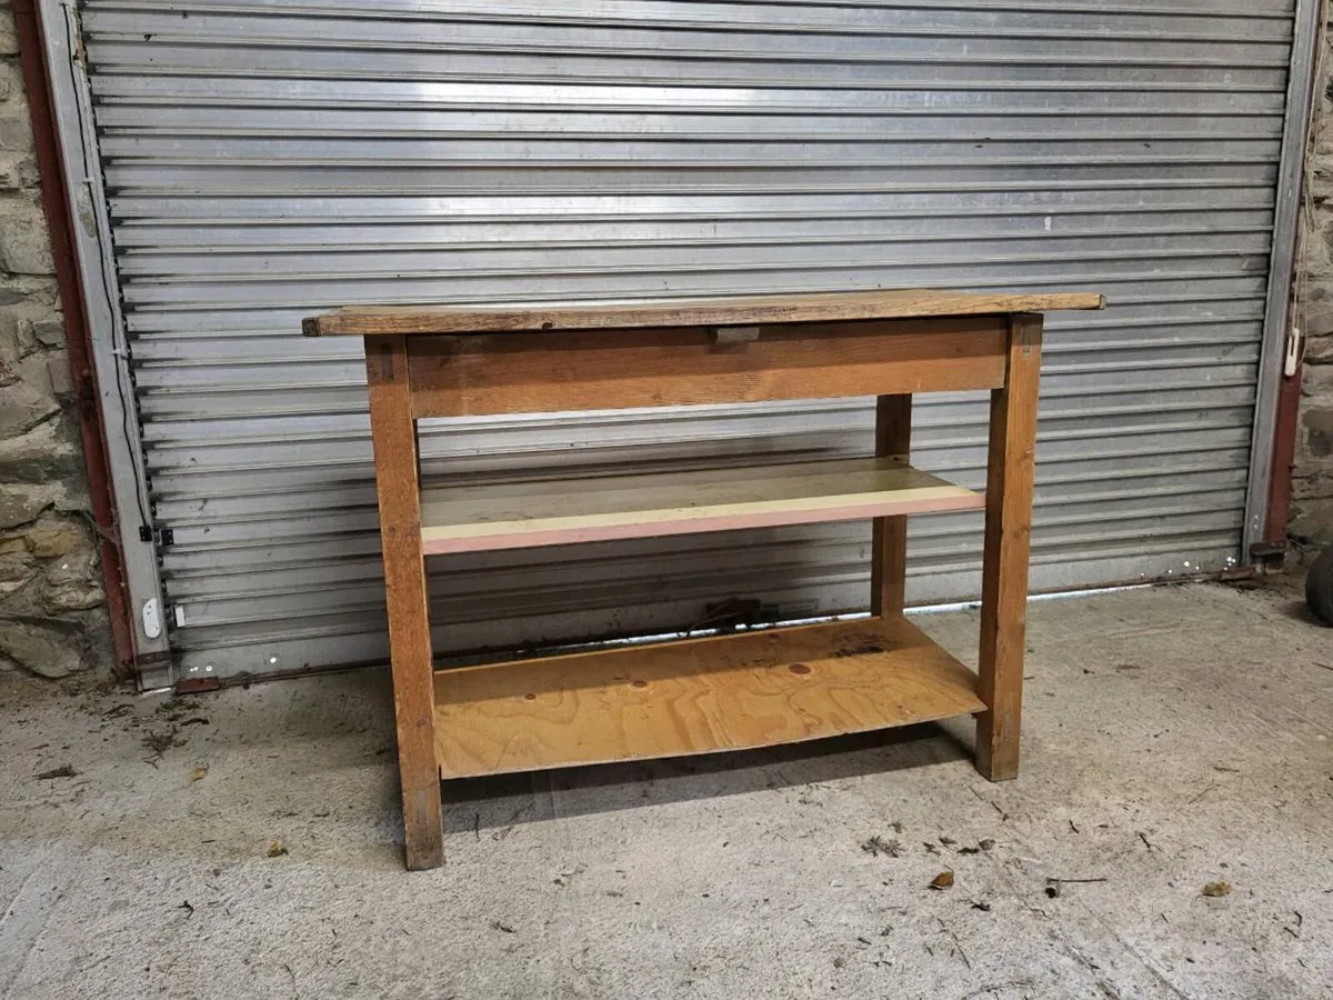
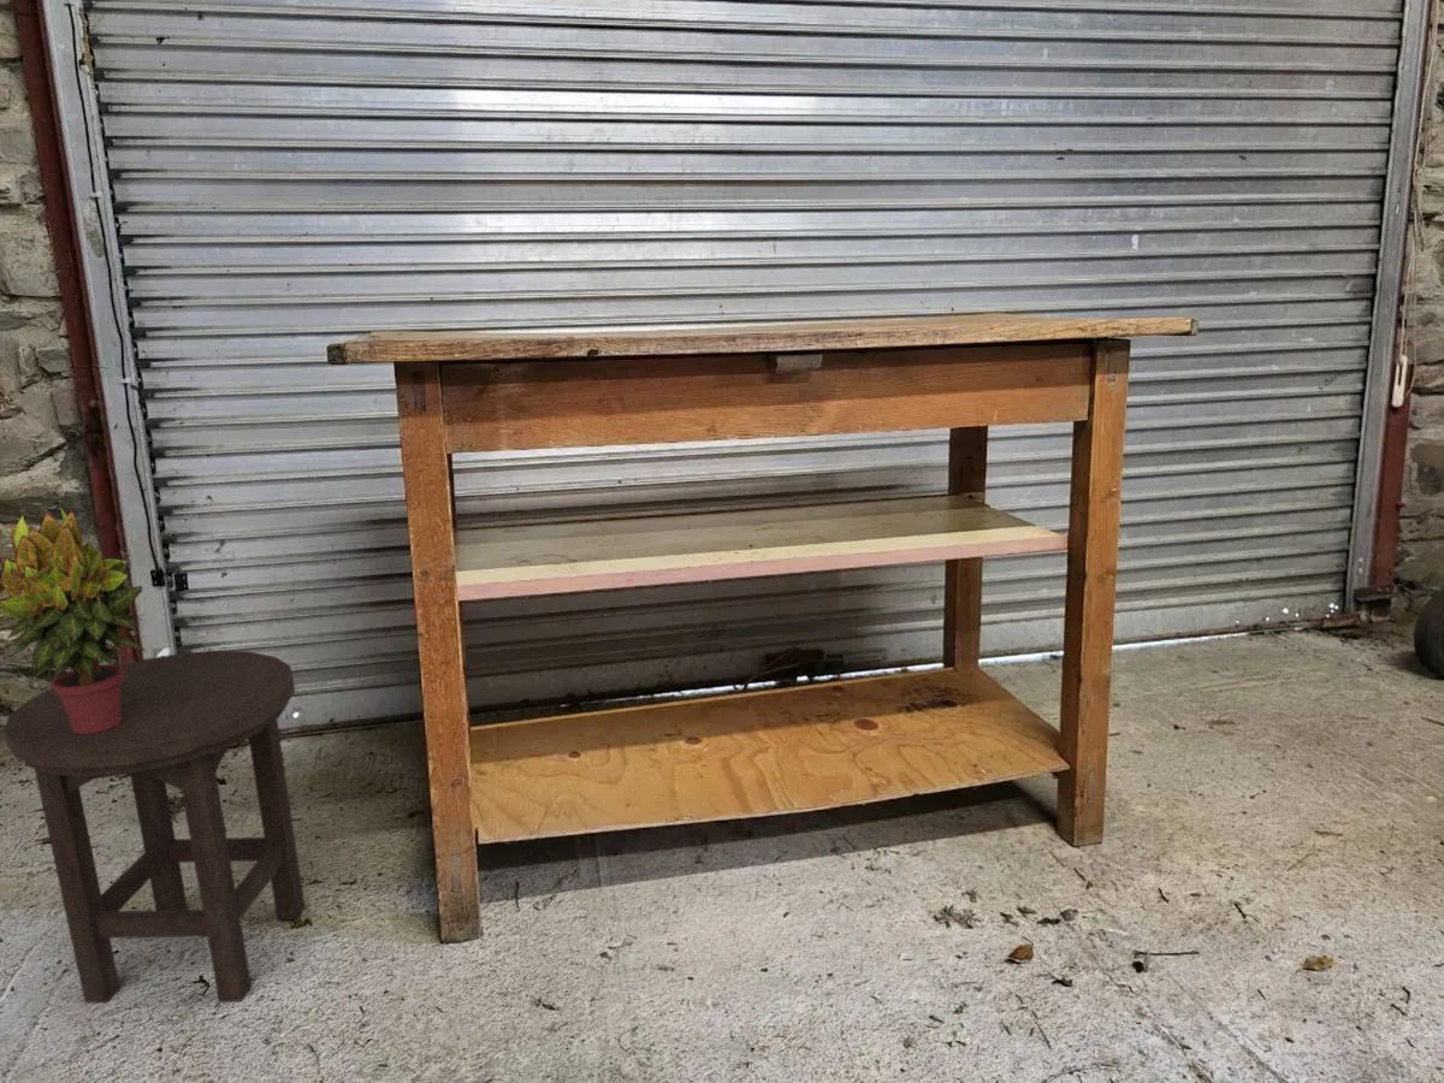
+ stool [2,650,306,1005]
+ potted plant [0,504,149,734]
